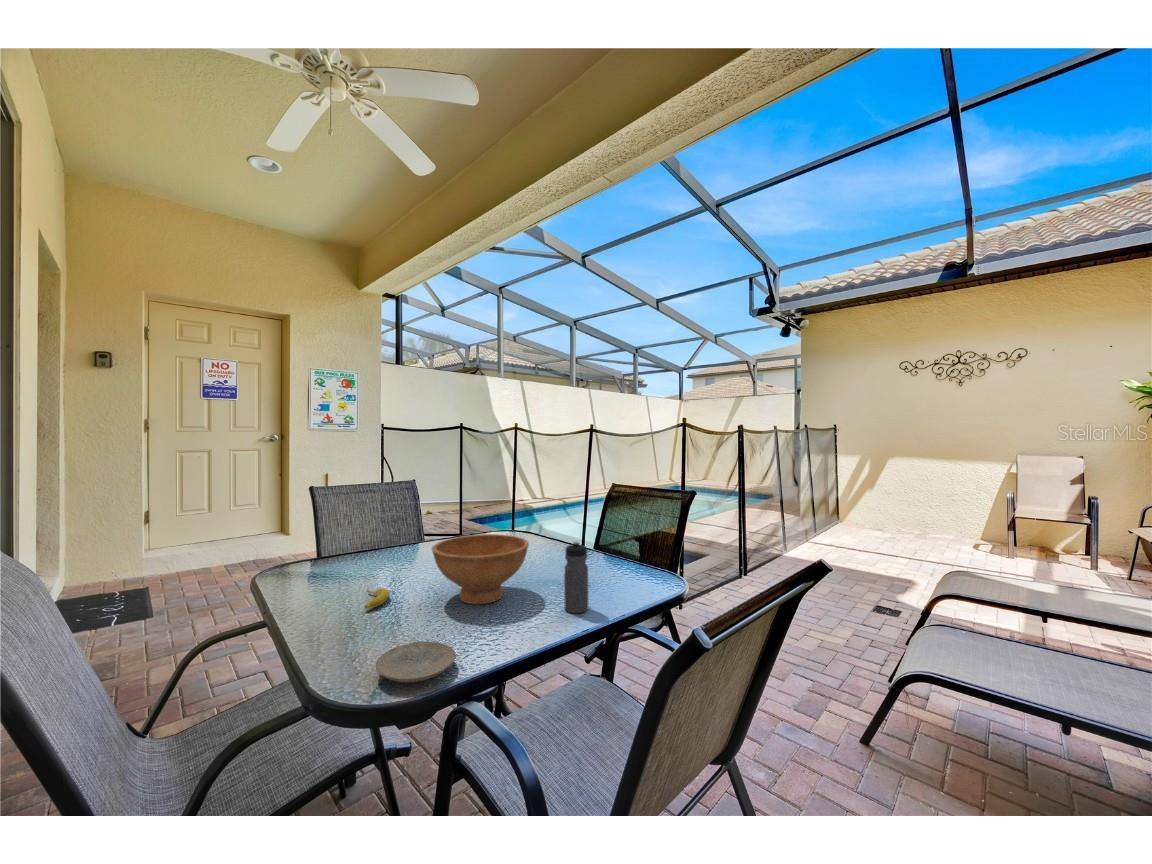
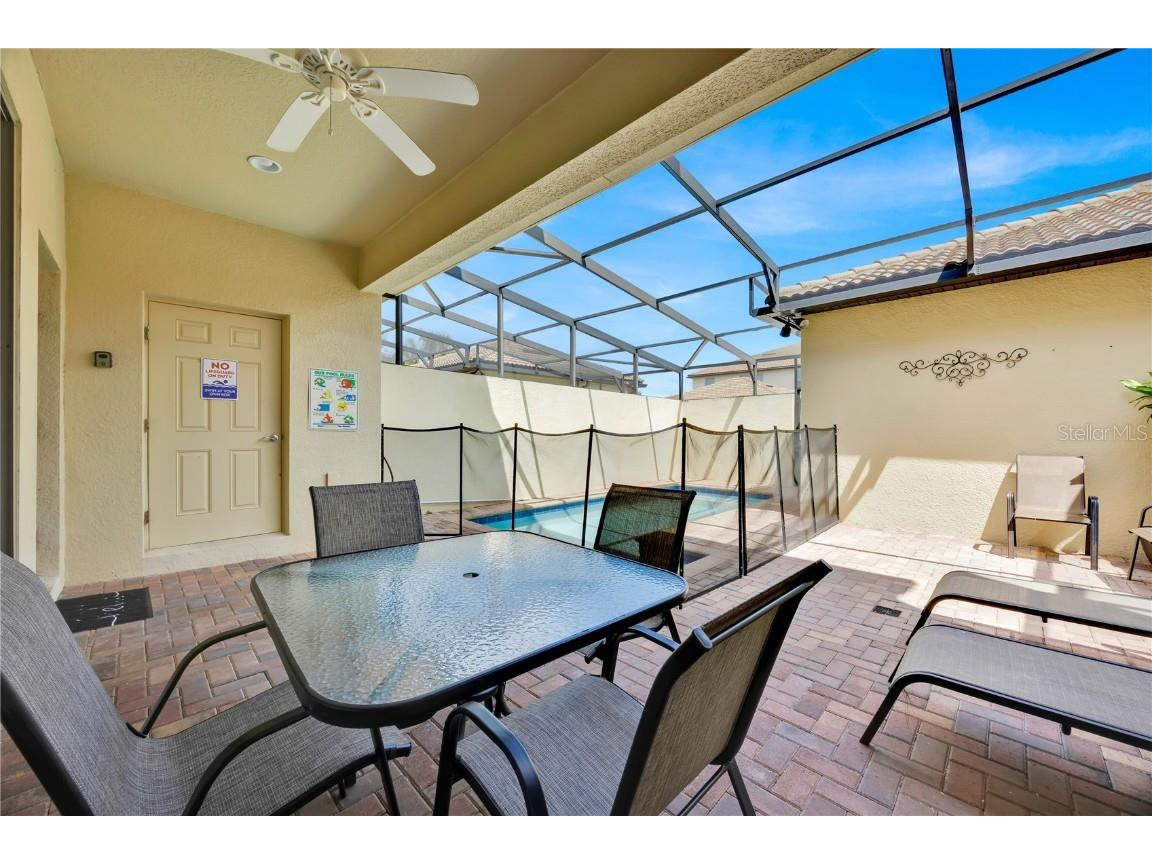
- water bottle [563,540,589,614]
- bowl [431,533,530,605]
- banana [363,587,391,609]
- plate [374,641,457,683]
